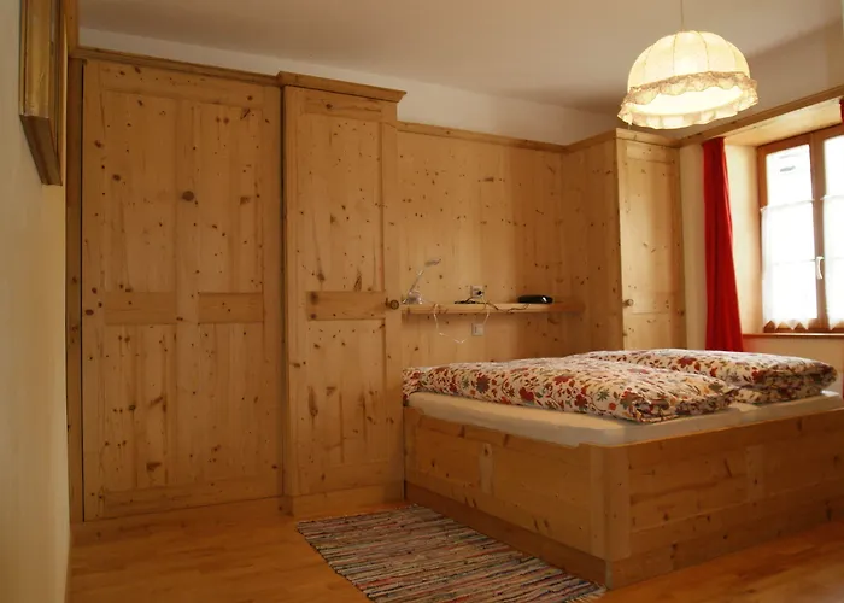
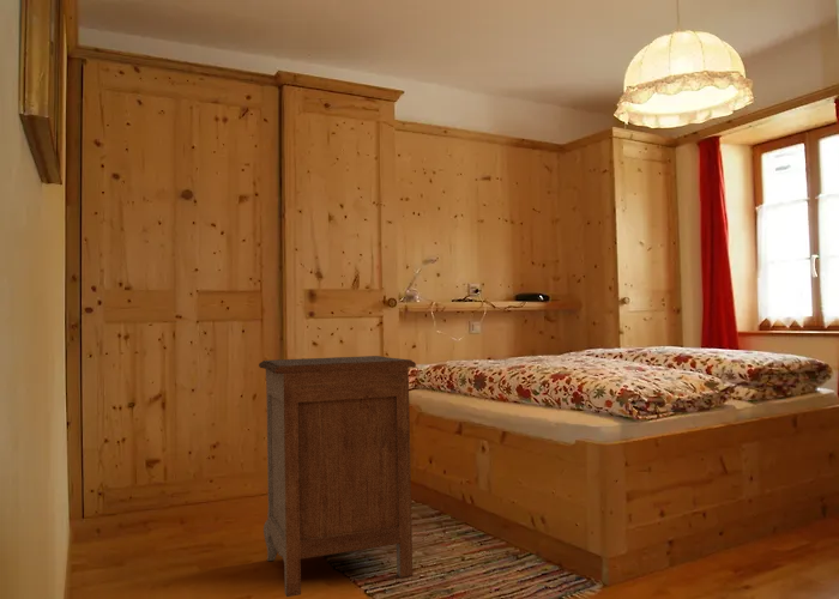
+ nightstand [258,355,417,598]
